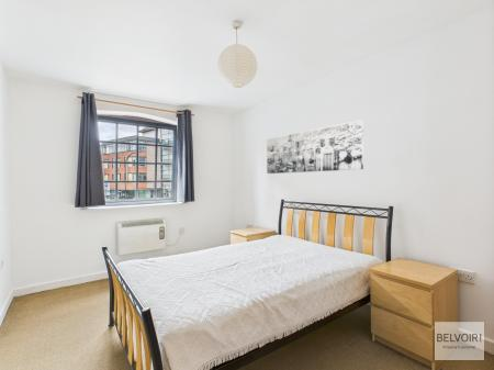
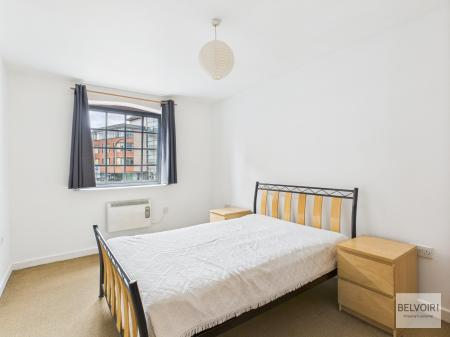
- wall art [266,120,364,175]
